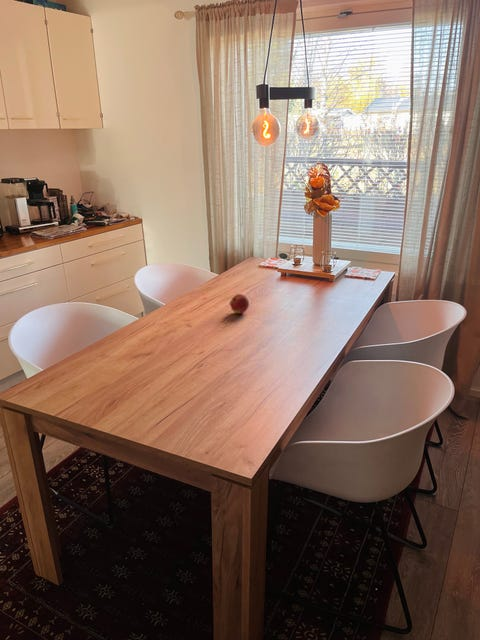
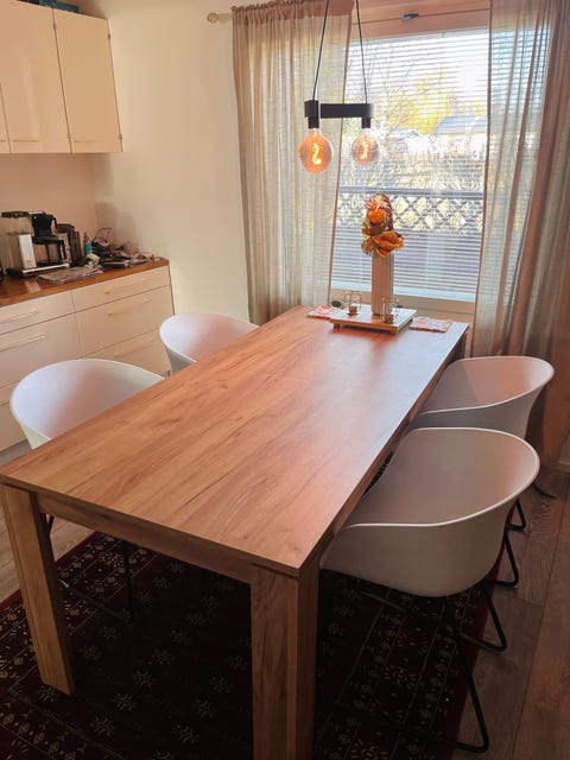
- apple [229,293,250,315]
